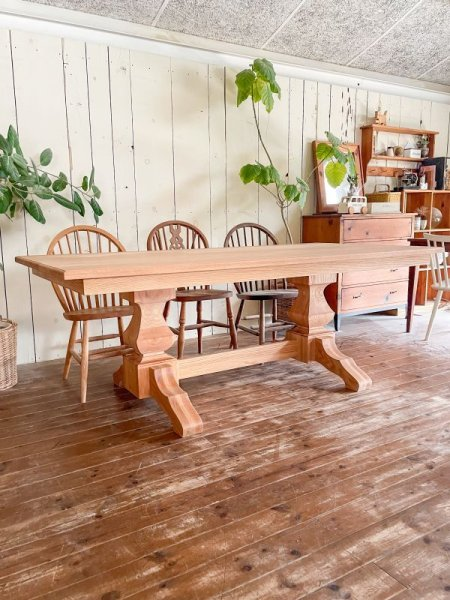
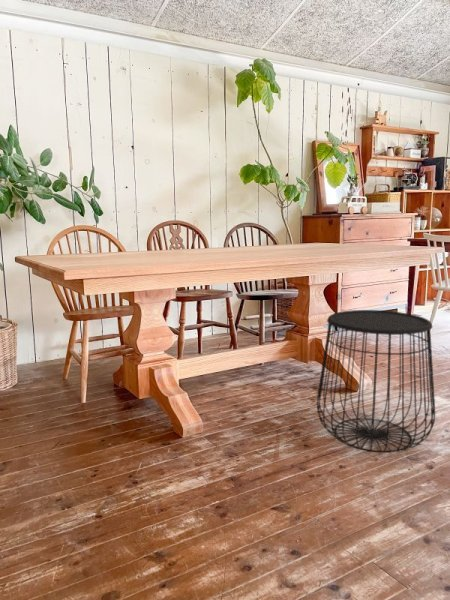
+ side table [316,309,436,453]
